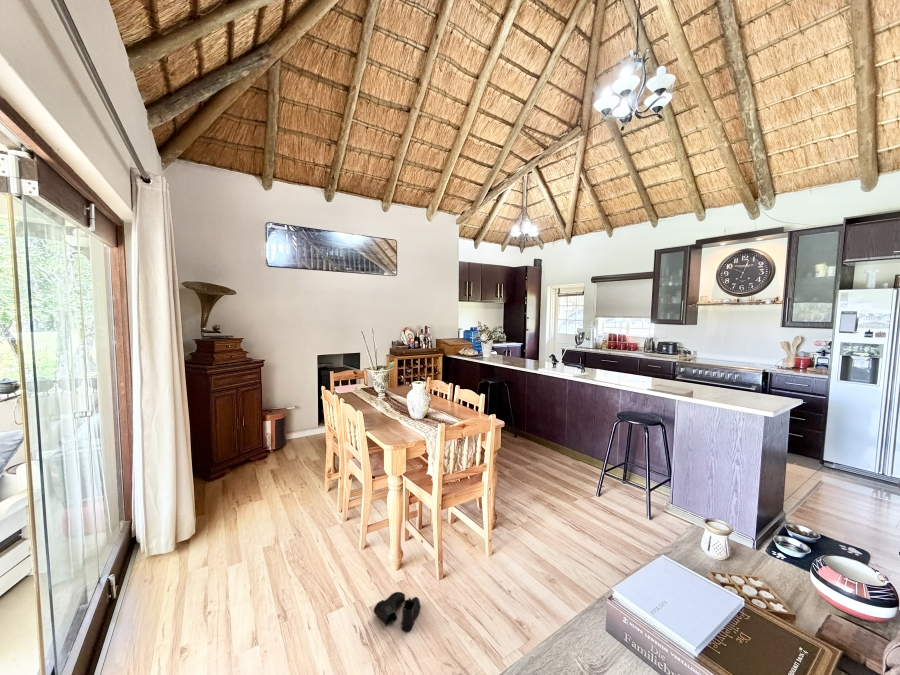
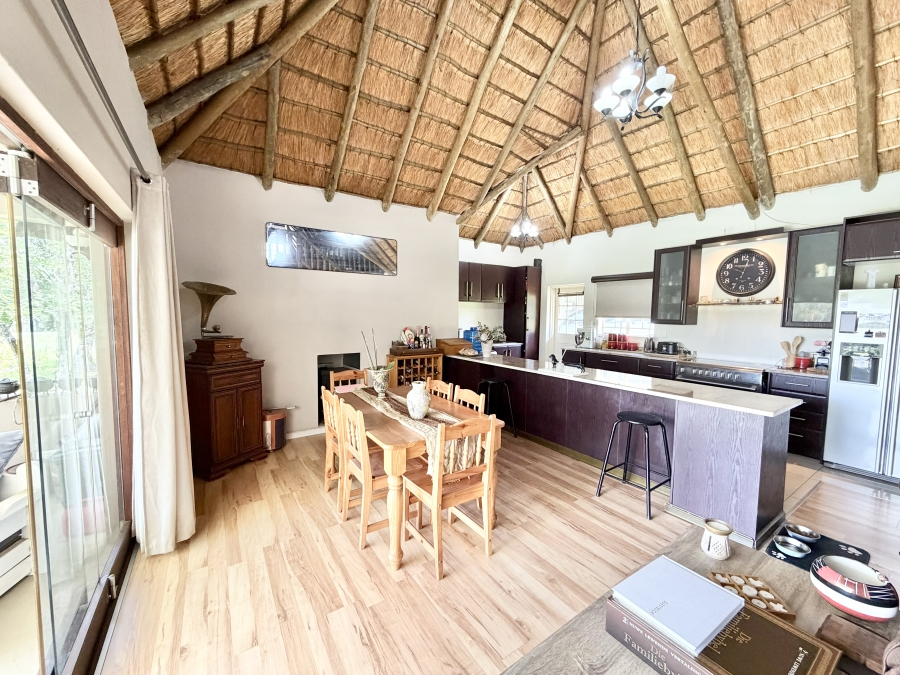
- boots [373,591,421,632]
